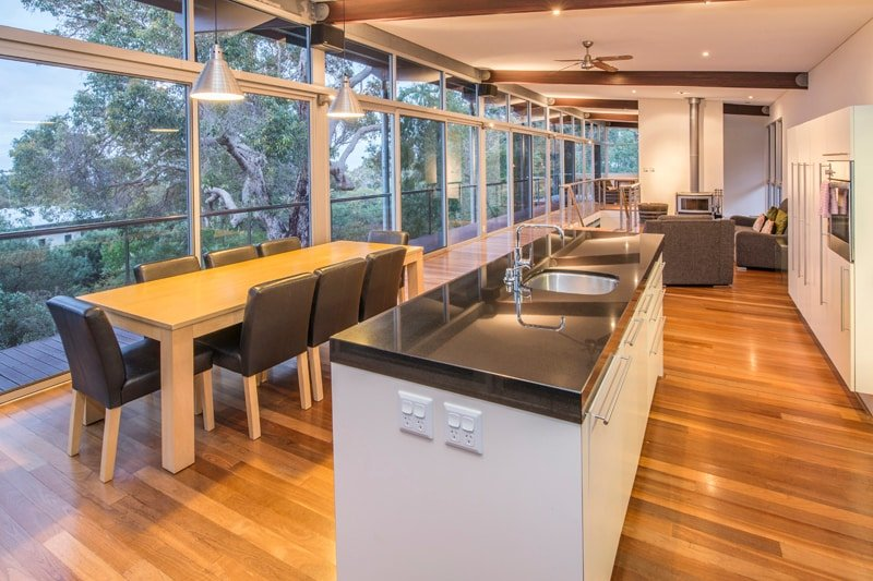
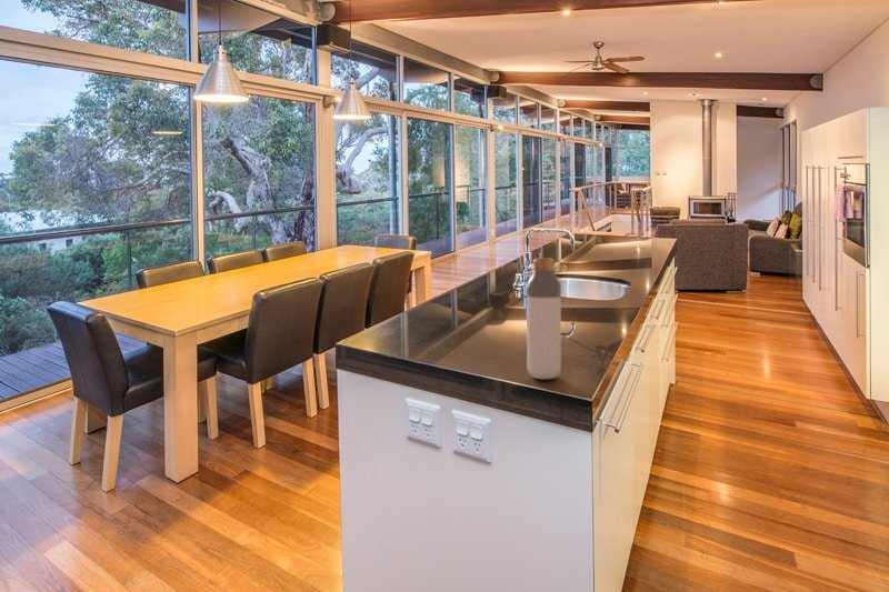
+ bottle [526,258,562,380]
